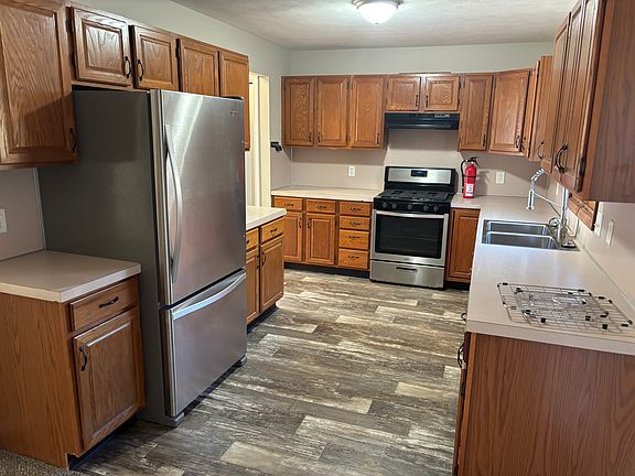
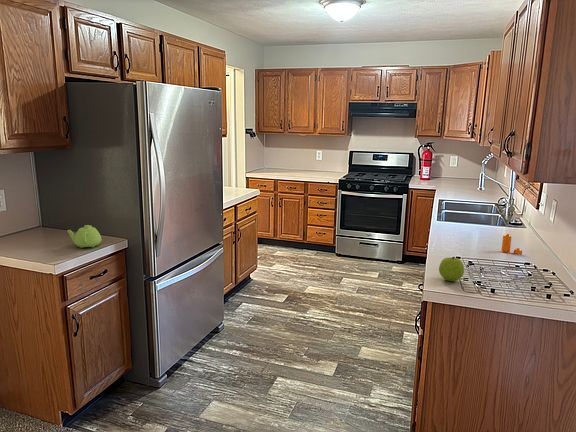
+ apple [438,256,465,282]
+ teapot [66,224,102,249]
+ pepper shaker [500,233,523,256]
